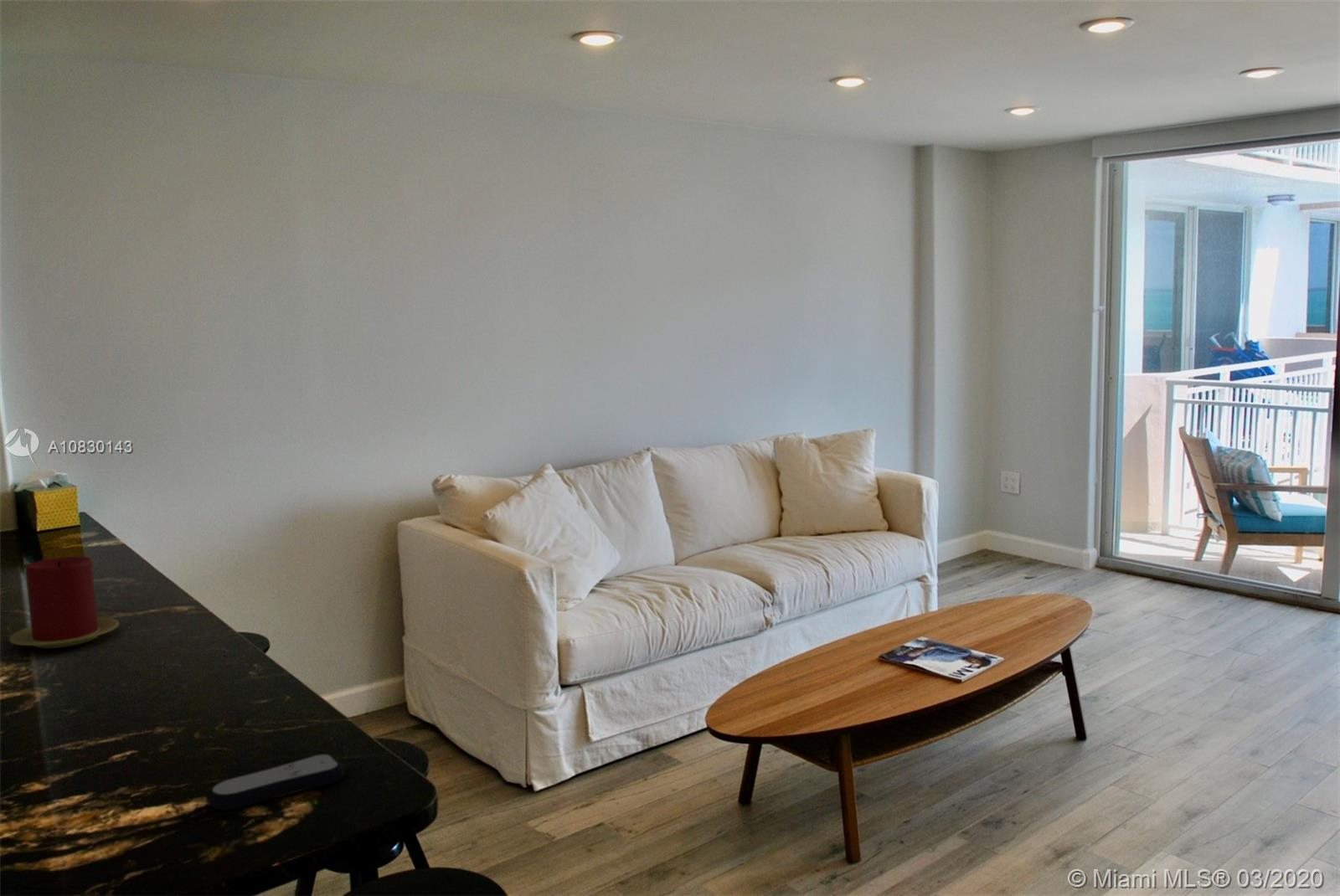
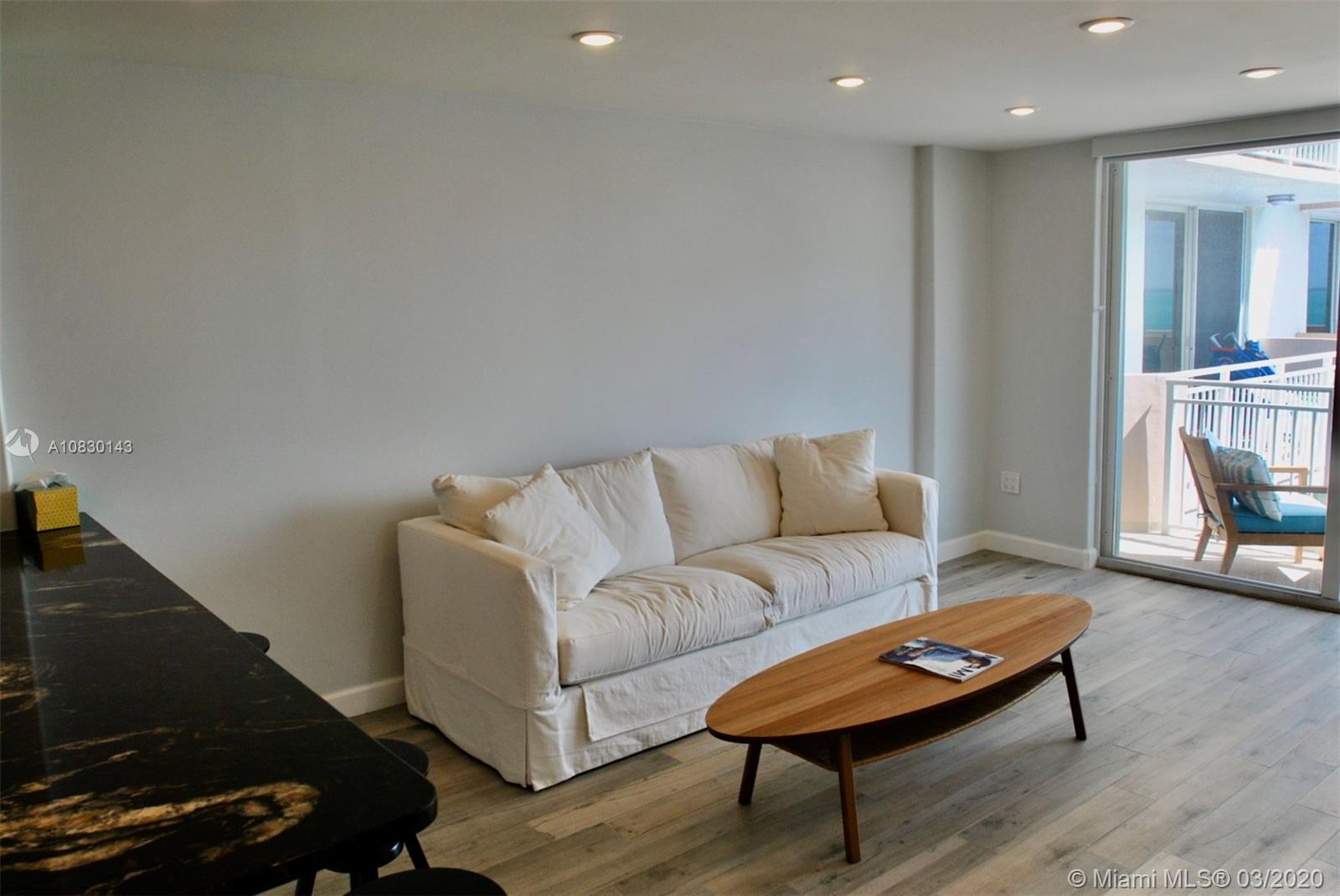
- remote control [205,753,347,811]
- candle [8,556,120,649]
